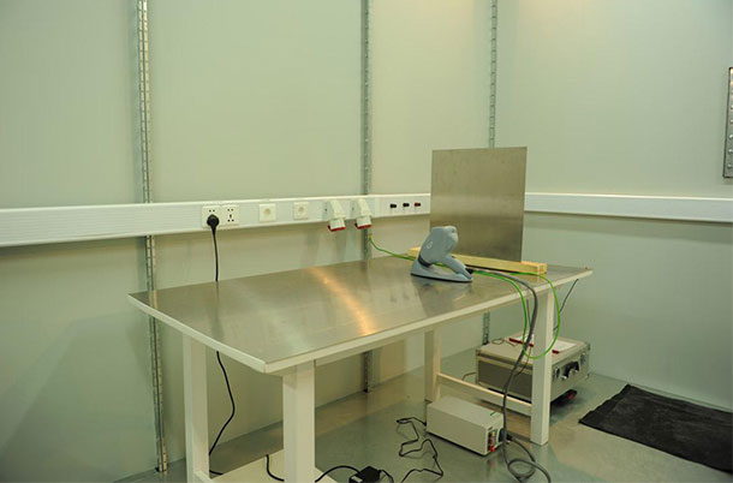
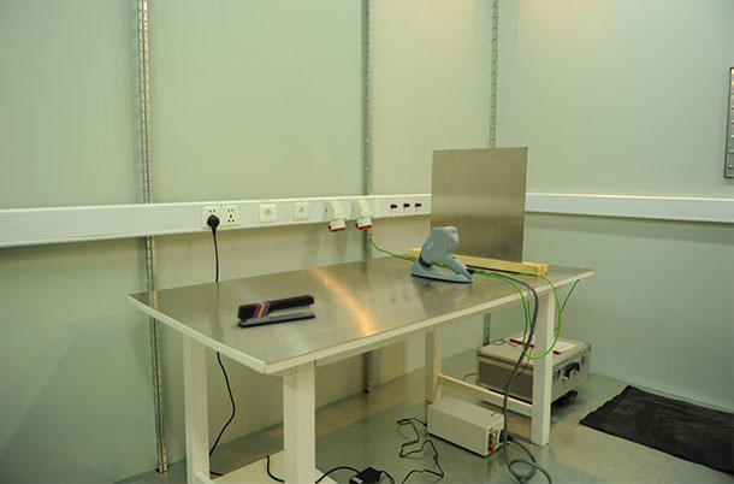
+ stapler [236,294,316,329]
